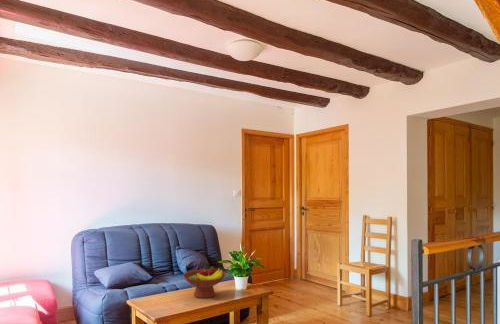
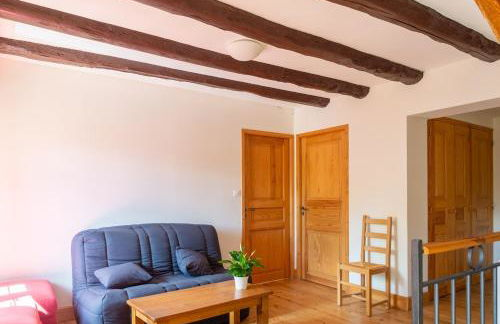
- fruit bowl [182,265,227,299]
